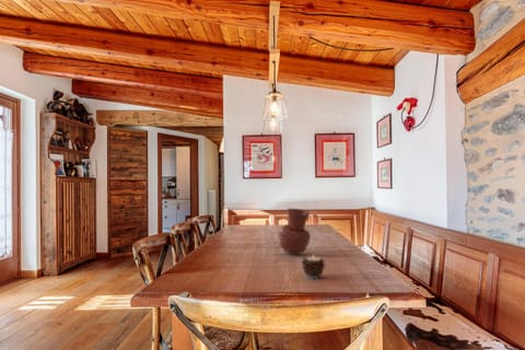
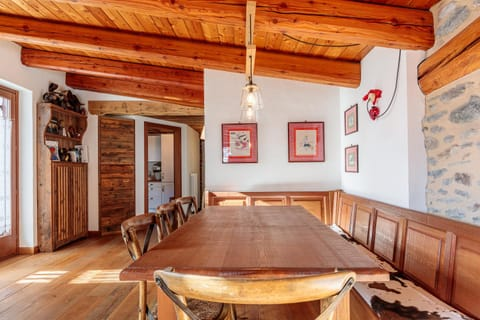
- vase [278,207,312,256]
- candle [301,254,327,280]
